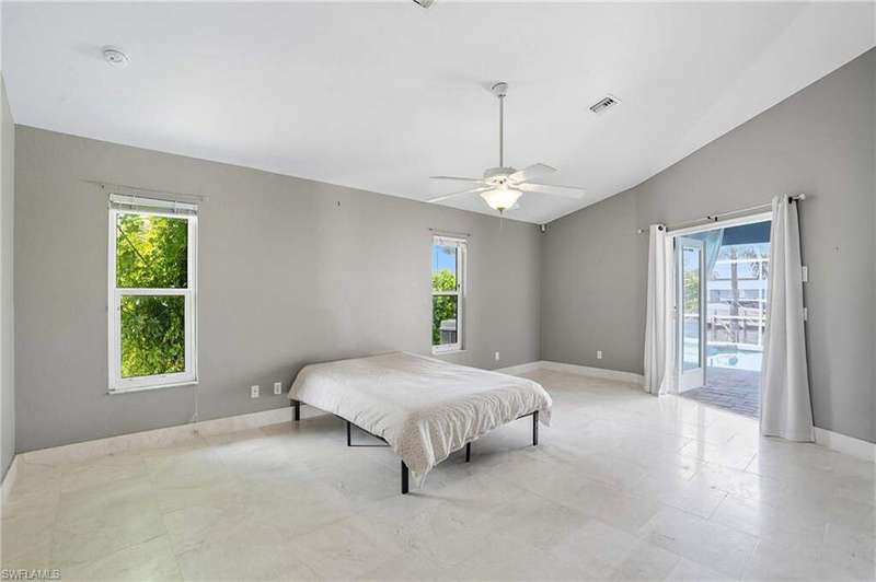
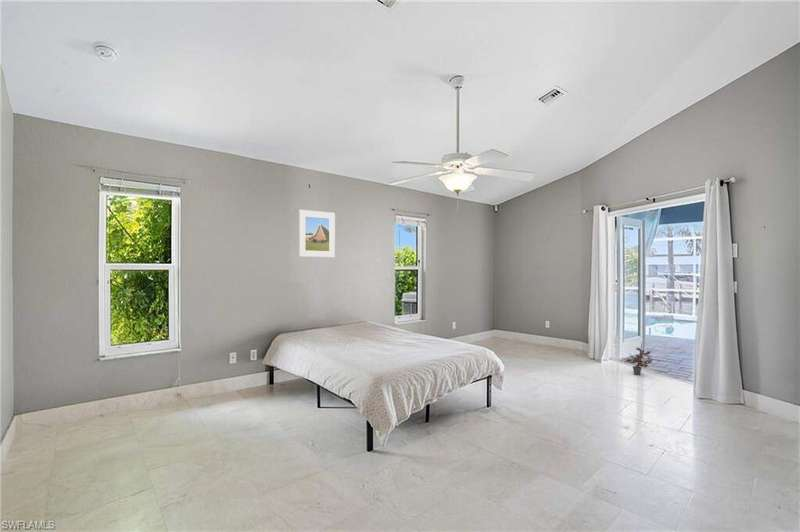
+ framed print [298,209,336,258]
+ potted plant [622,341,654,376]
